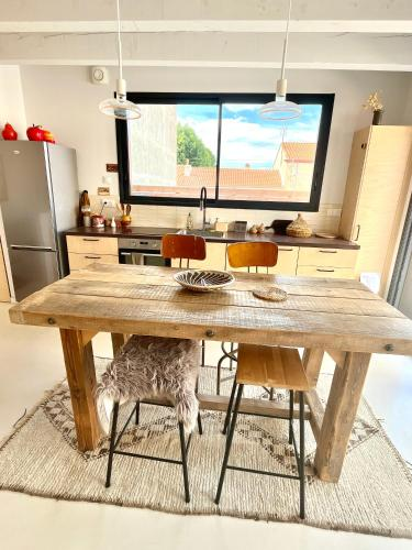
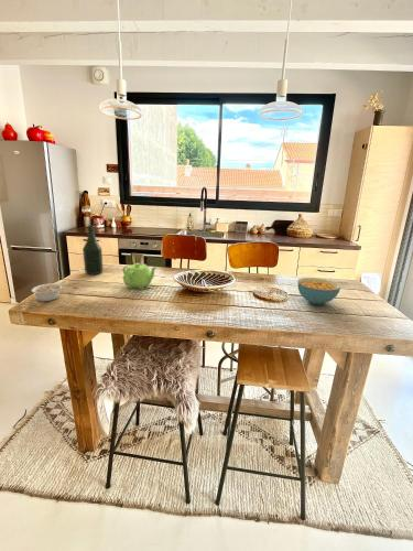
+ teapot [121,262,159,291]
+ bottle [81,225,104,276]
+ cereal bowl [296,277,341,305]
+ legume [31,280,66,302]
